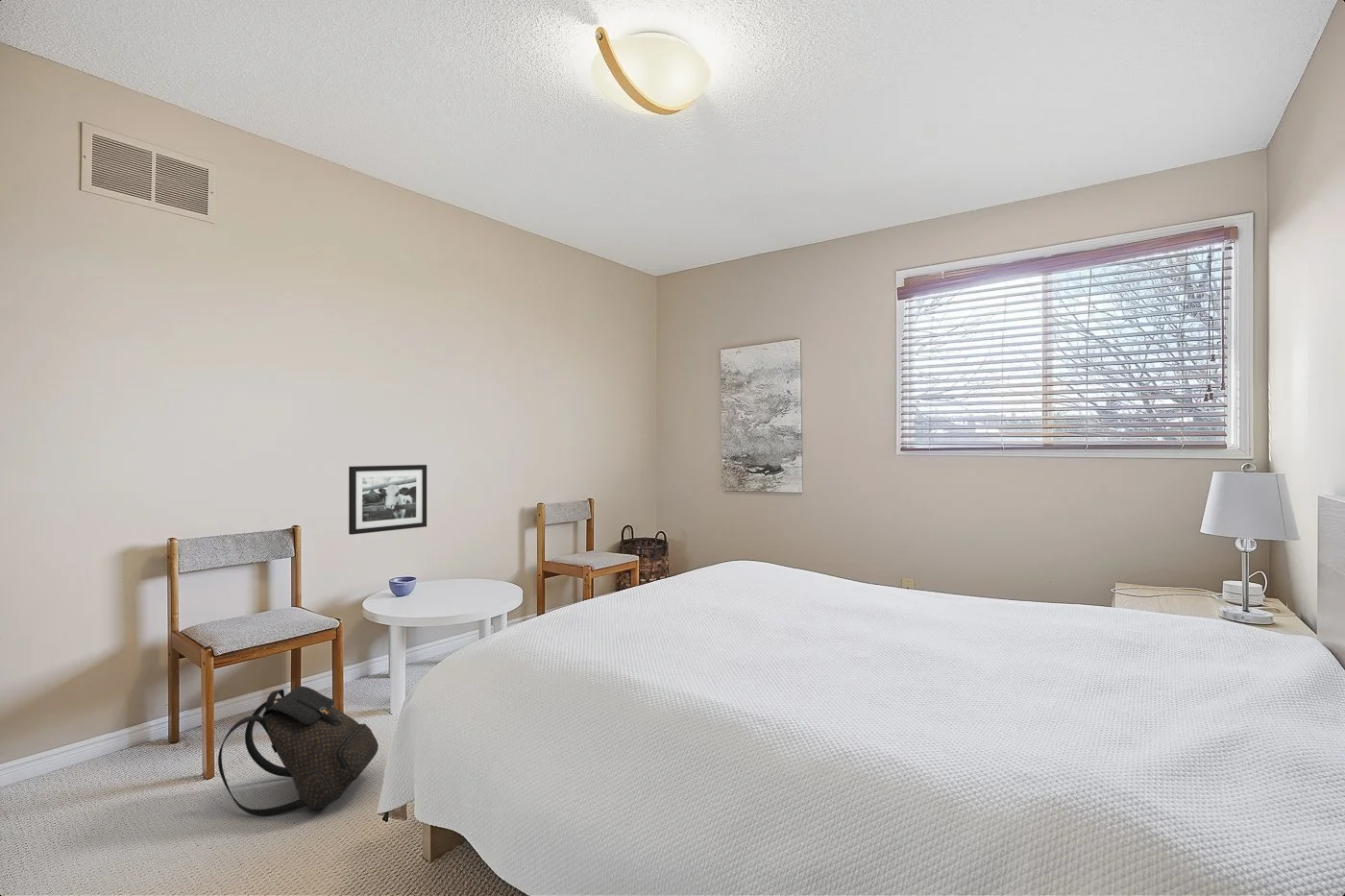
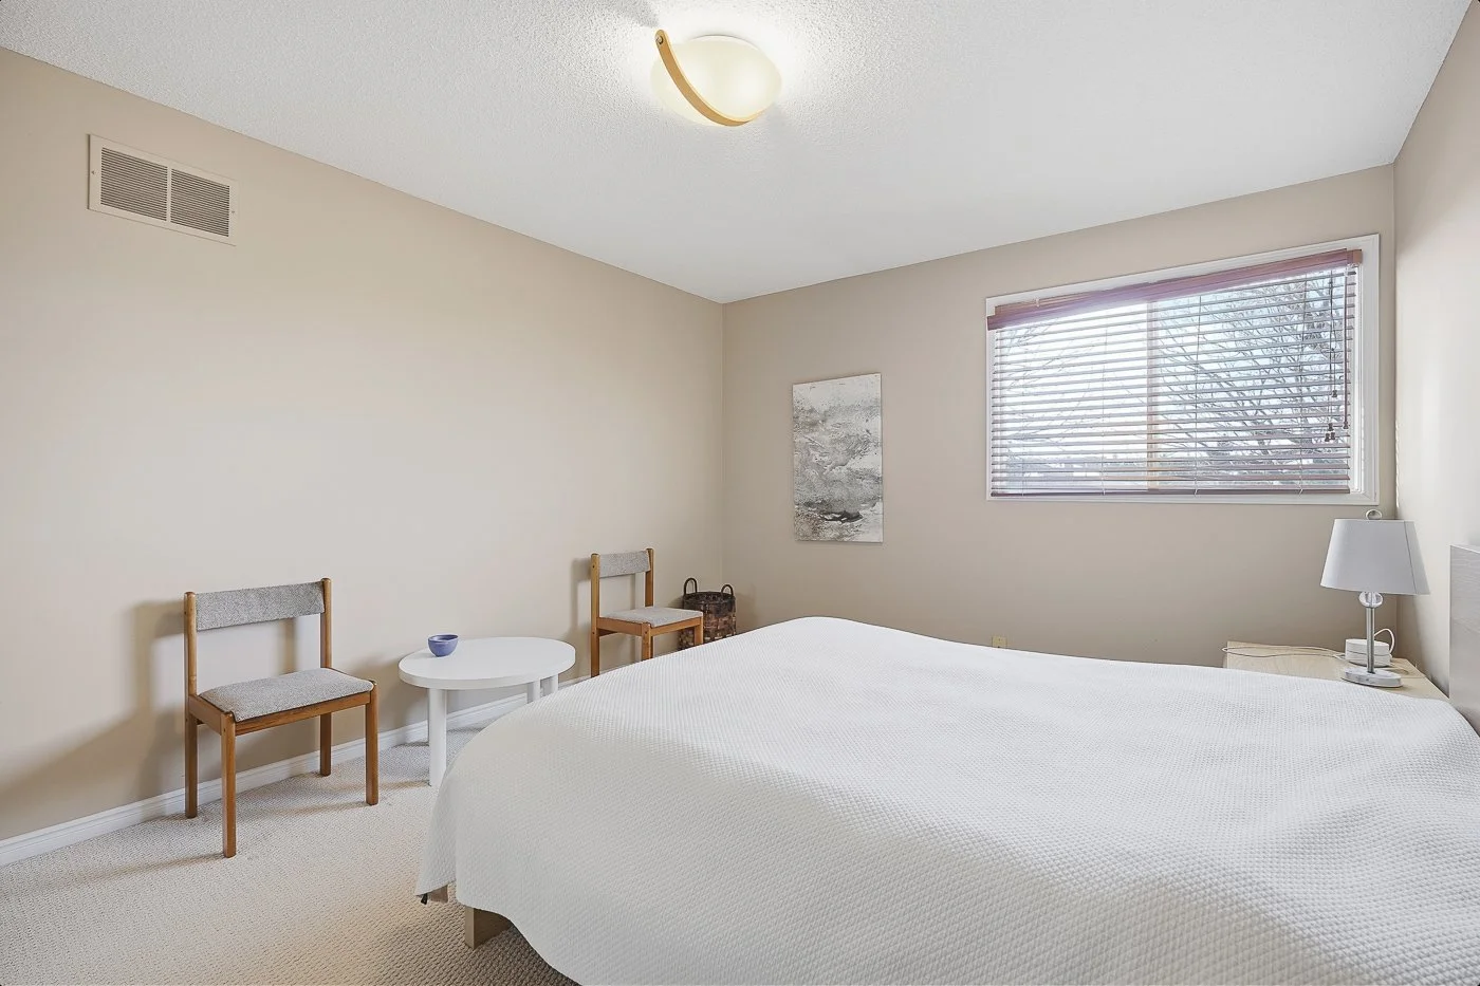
- picture frame [348,464,428,536]
- backpack [217,685,379,817]
